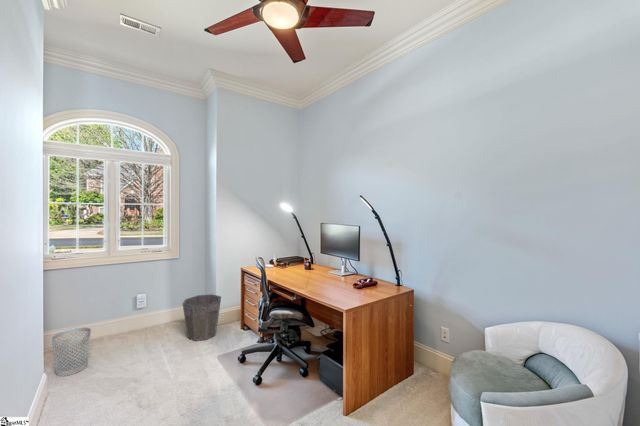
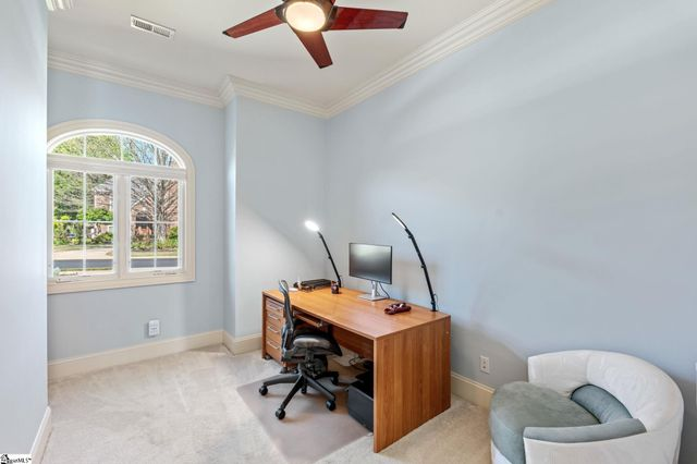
- waste bin [182,293,222,342]
- wastebasket [51,327,92,377]
